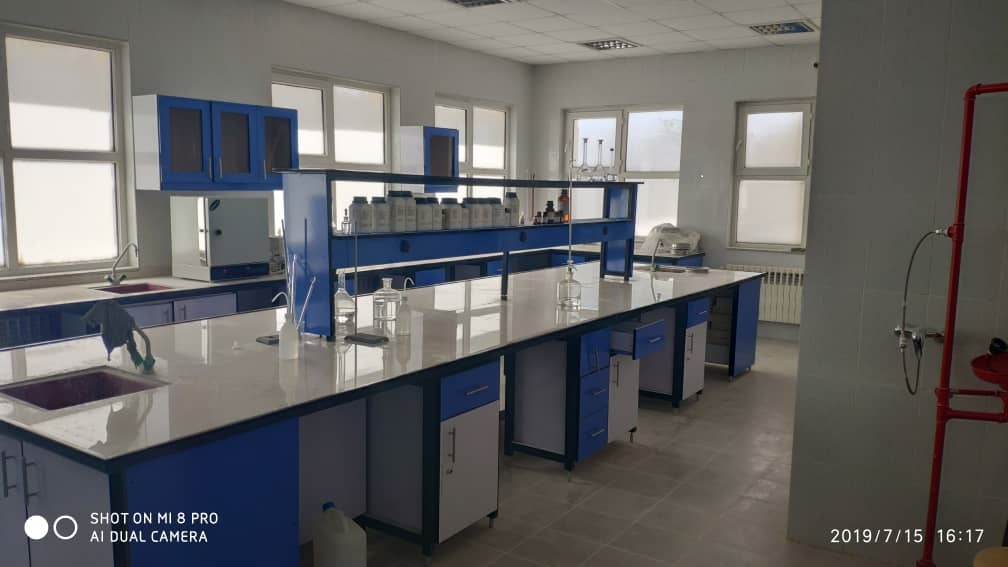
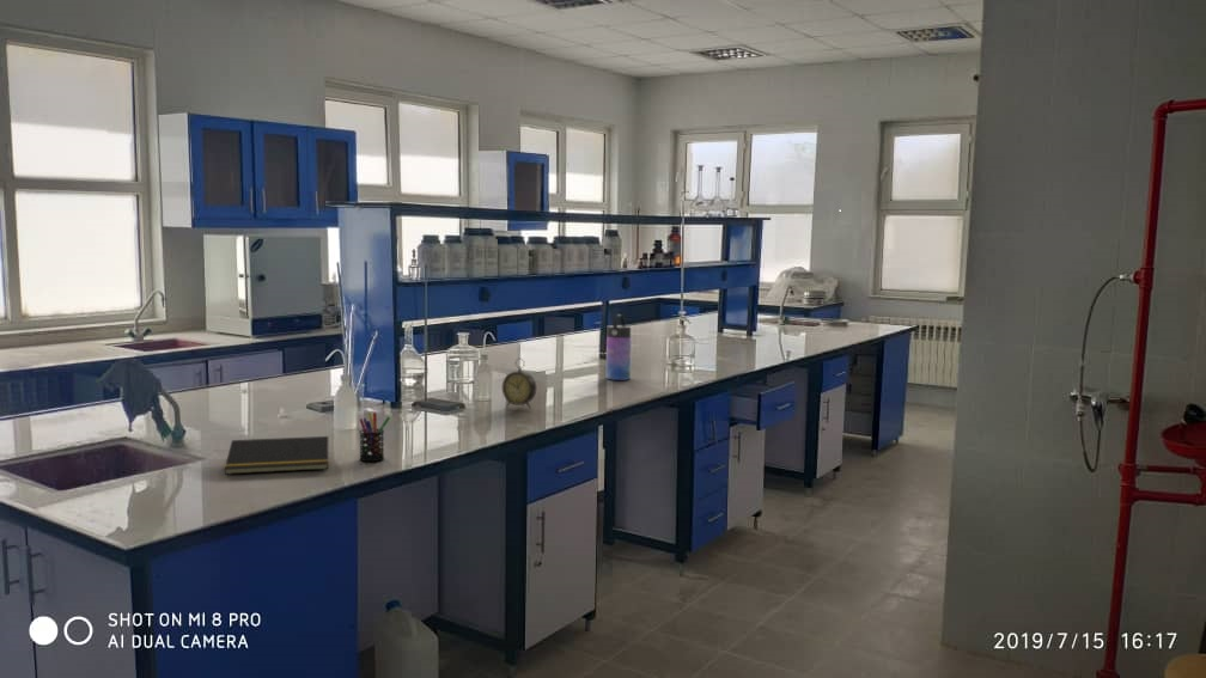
+ water bottle [605,313,632,381]
+ notepad [224,435,330,476]
+ pen holder [358,411,391,463]
+ alarm clock [501,358,537,410]
